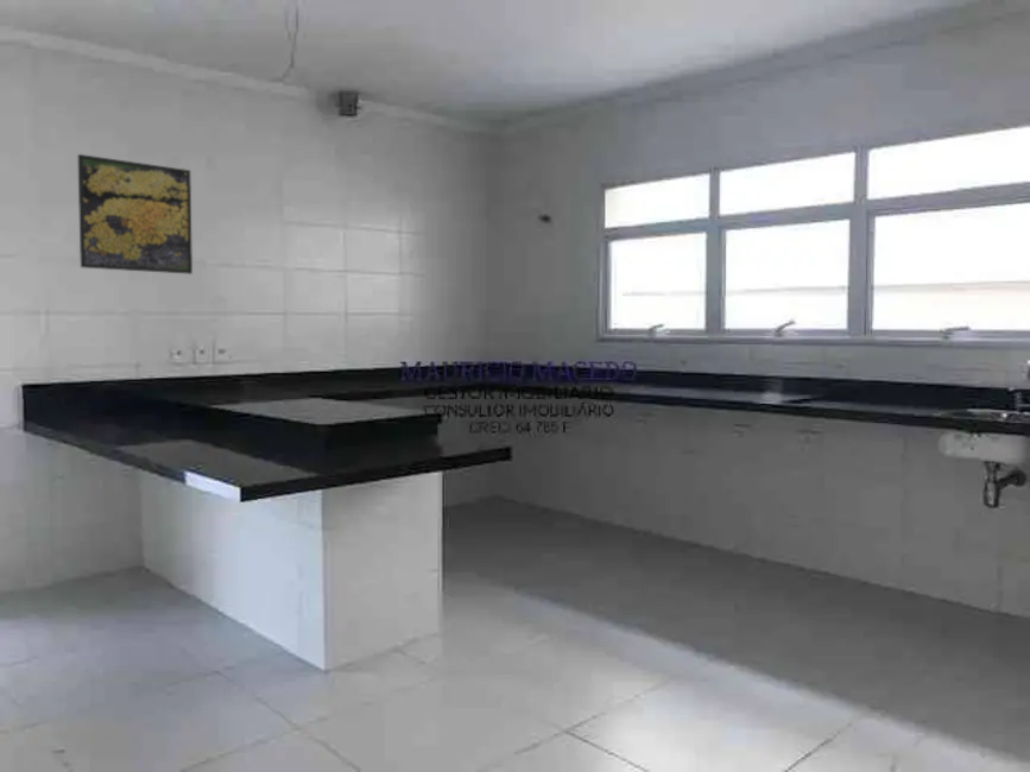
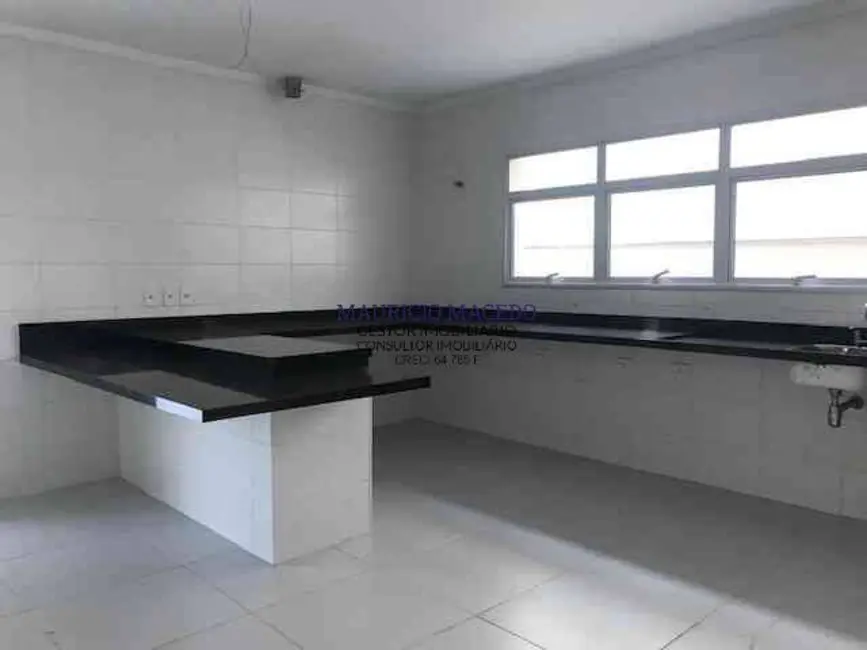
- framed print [76,153,194,276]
